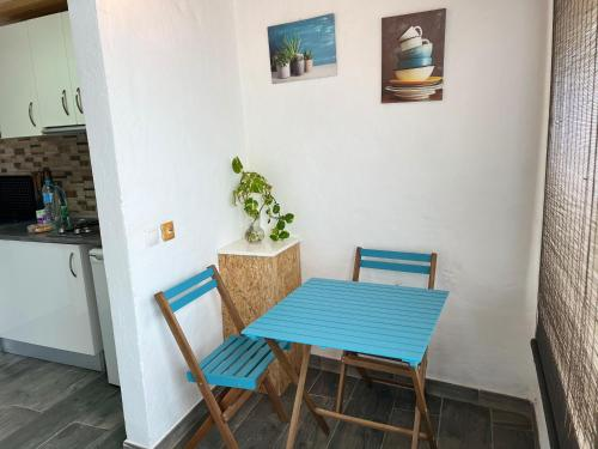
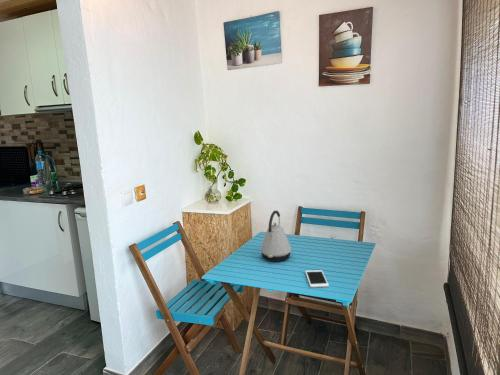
+ kettle [260,210,292,263]
+ cell phone [304,269,330,288]
